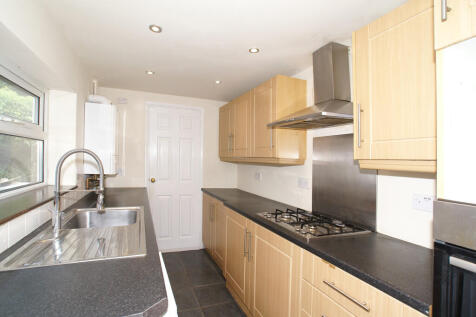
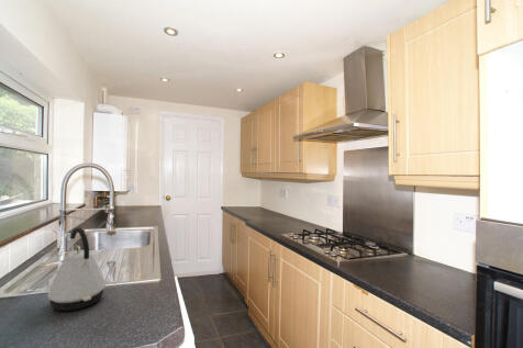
+ kettle [47,226,107,312]
